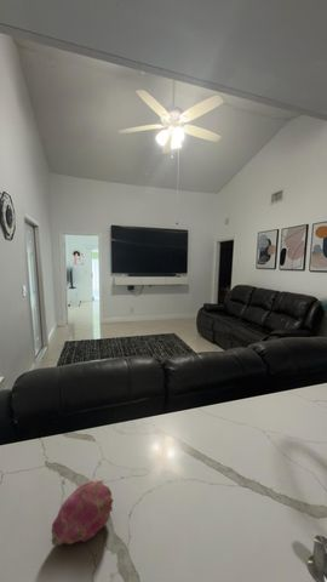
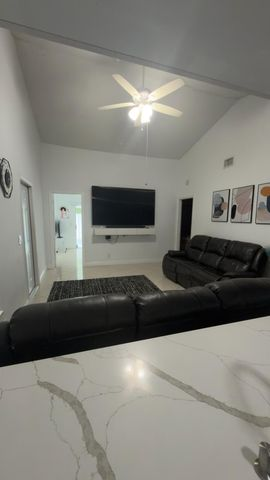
- fruit [50,479,115,547]
